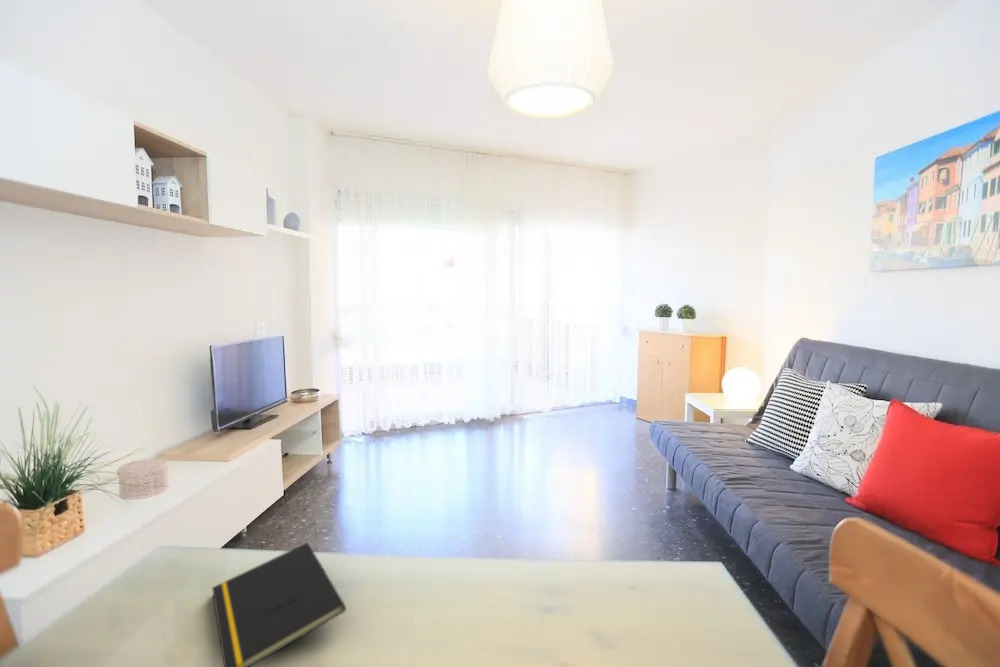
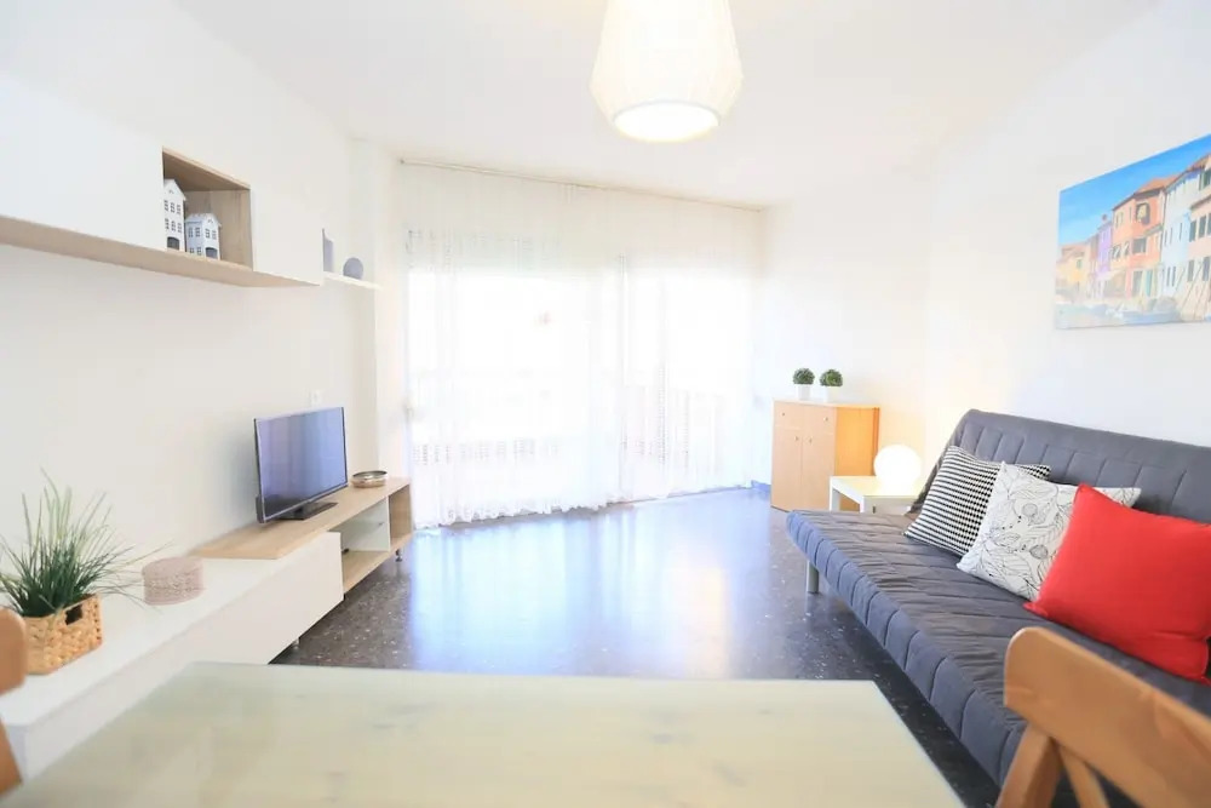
- notepad [211,541,347,667]
